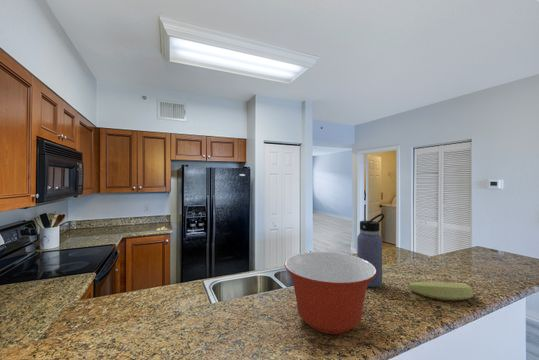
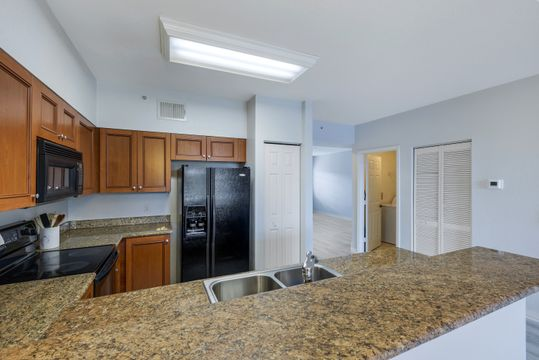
- water bottle [356,213,385,288]
- banana [407,281,474,301]
- mixing bowl [284,251,377,335]
